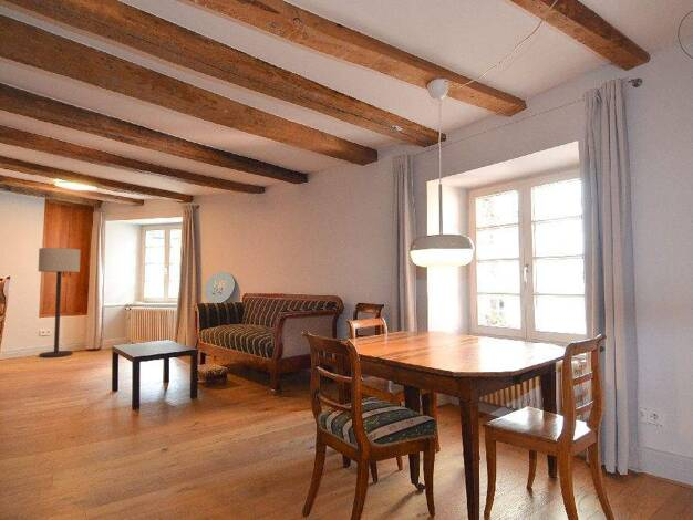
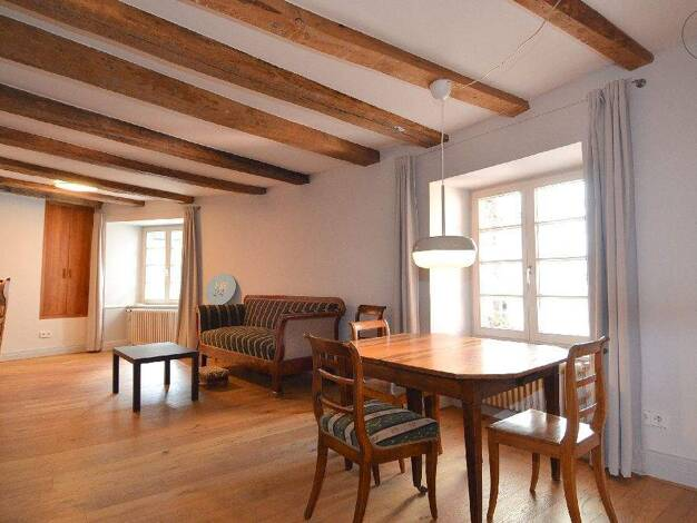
- floor lamp [38,247,82,358]
